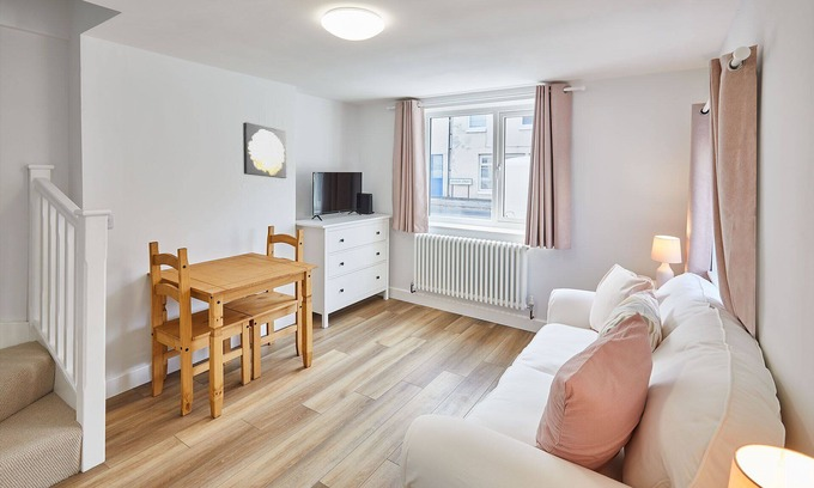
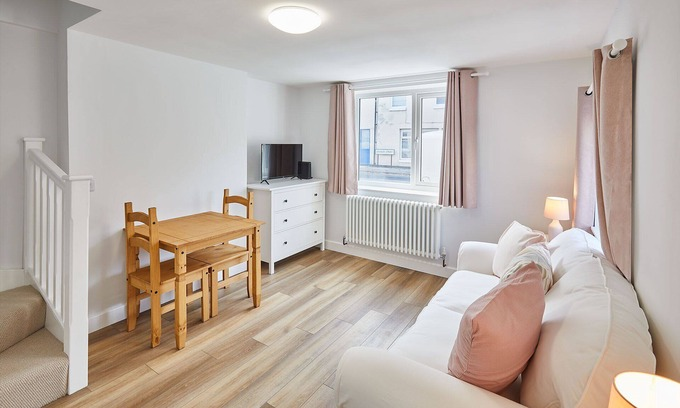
- wall art [242,121,287,179]
